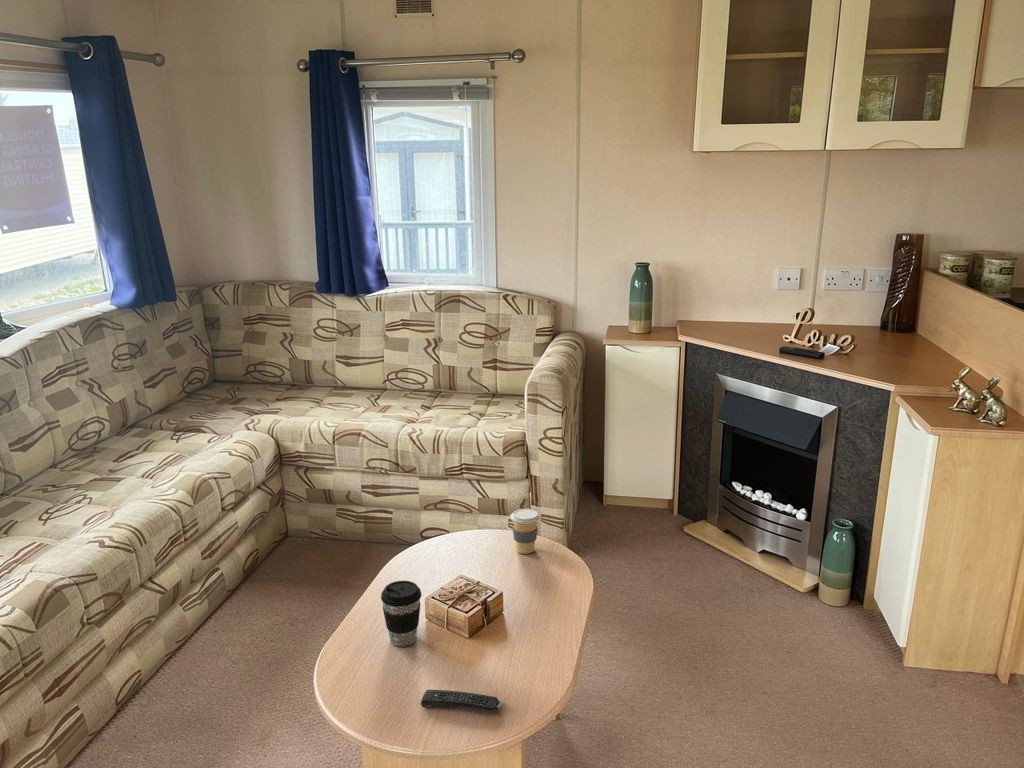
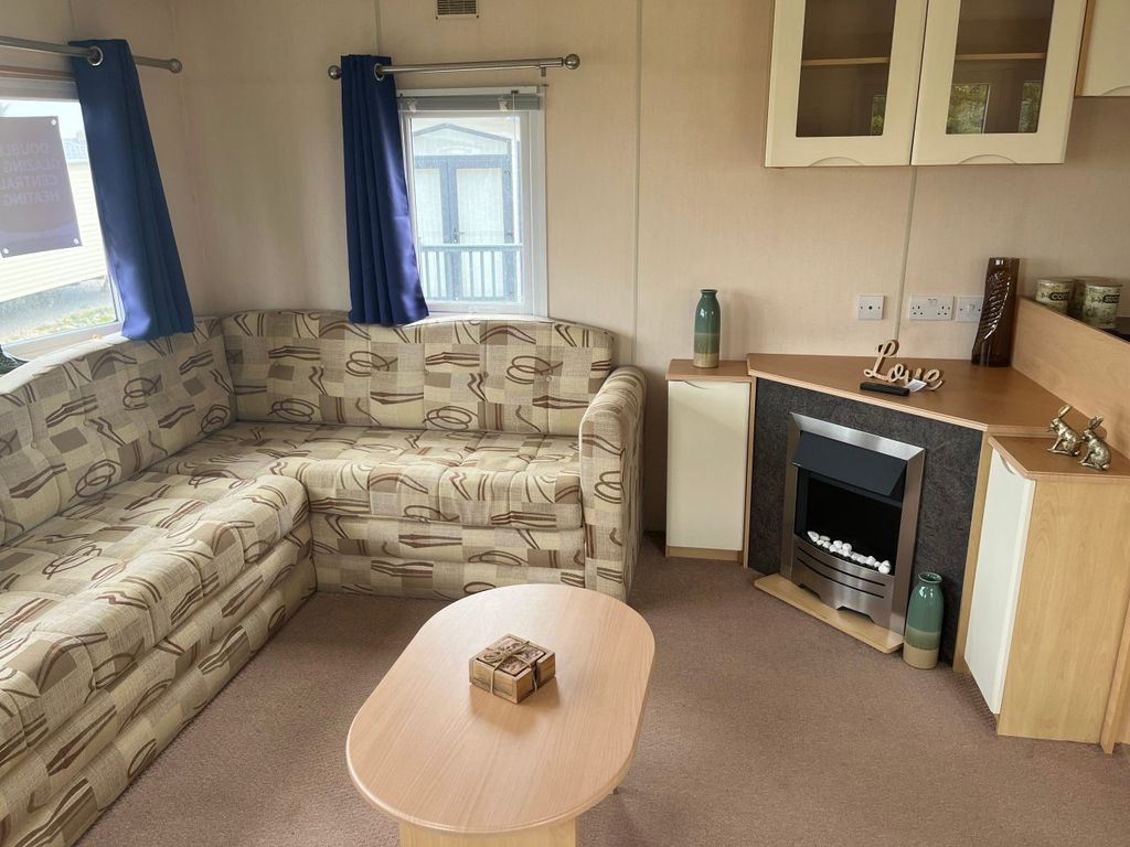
- coffee cup [380,580,422,647]
- coffee cup [510,508,541,555]
- remote control [420,689,504,711]
